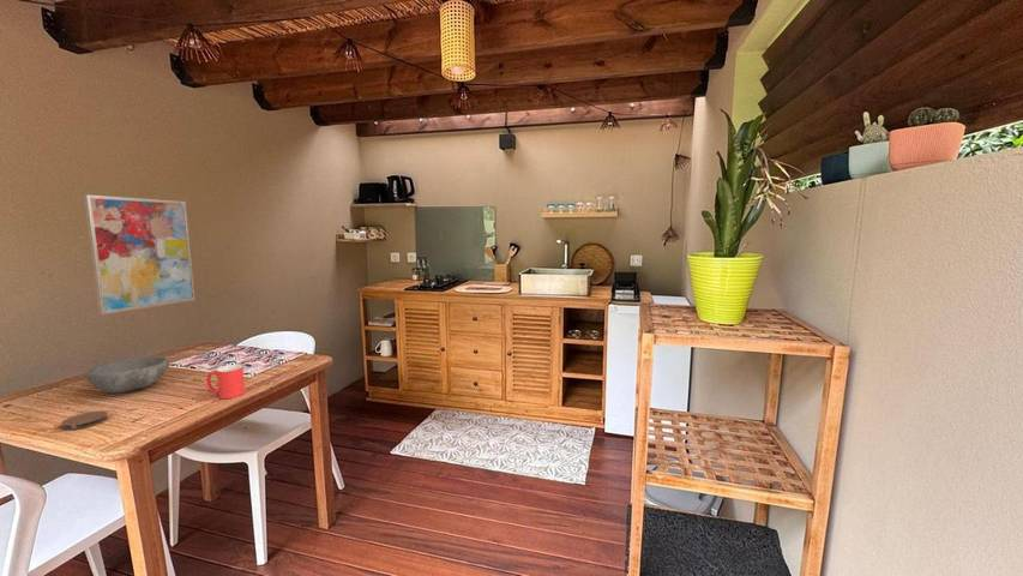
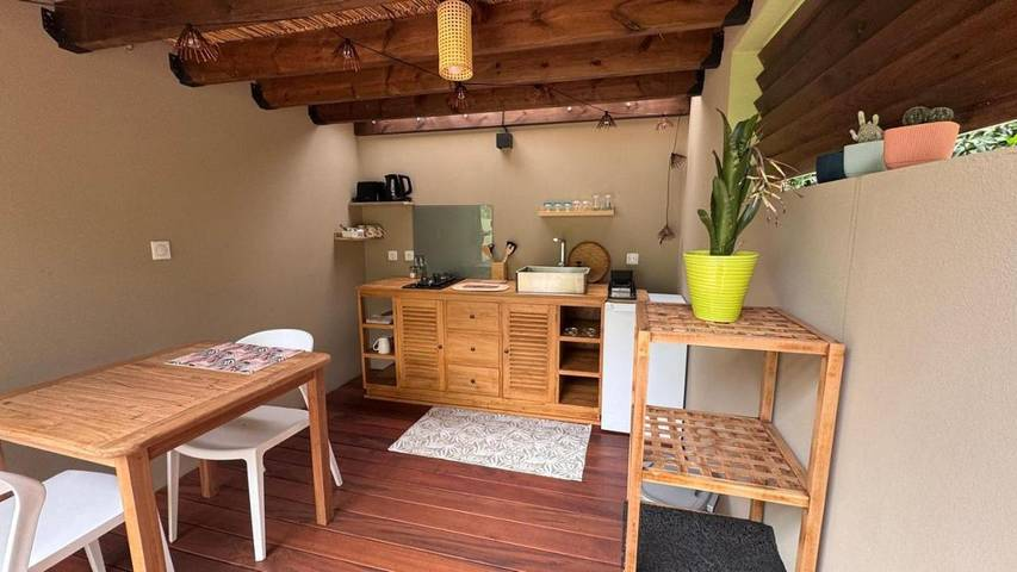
- bowl [84,355,170,394]
- coaster [60,409,109,431]
- wall art [83,193,197,316]
- mug [205,364,246,400]
